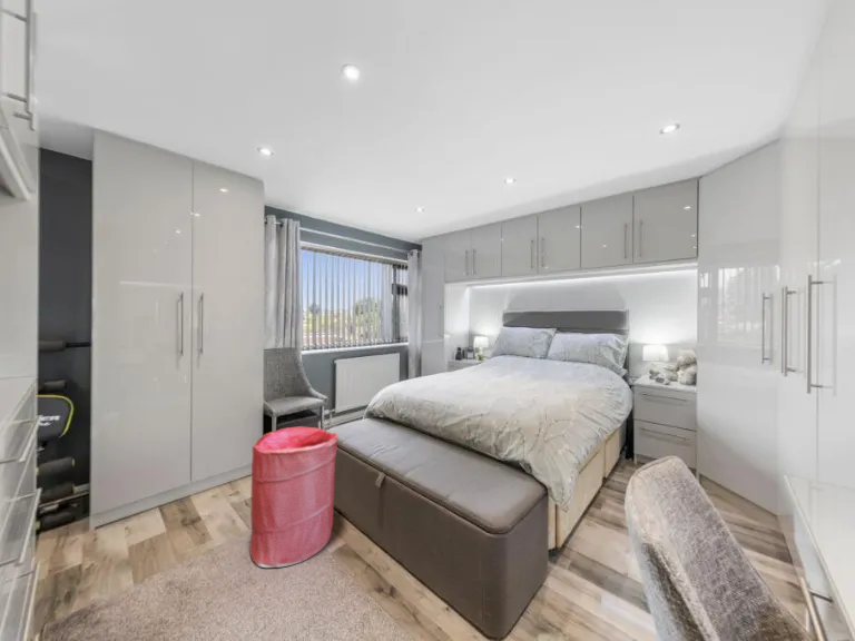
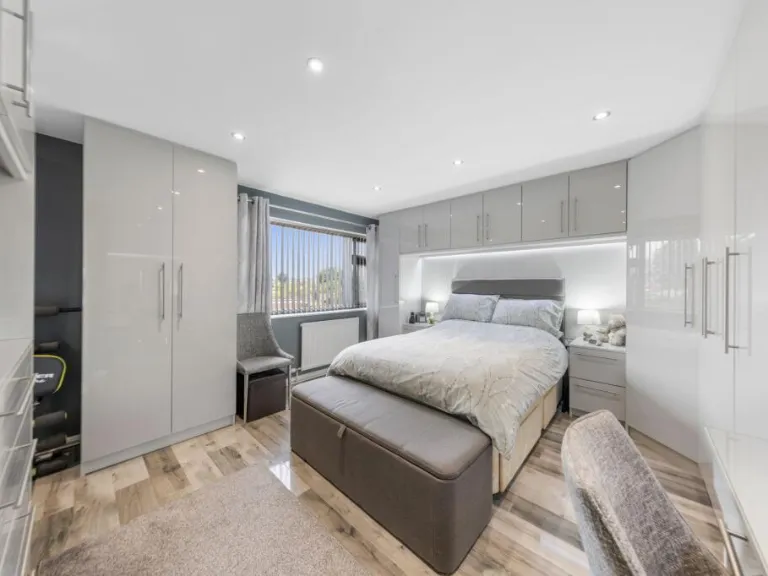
- laundry hamper [248,425,338,569]
